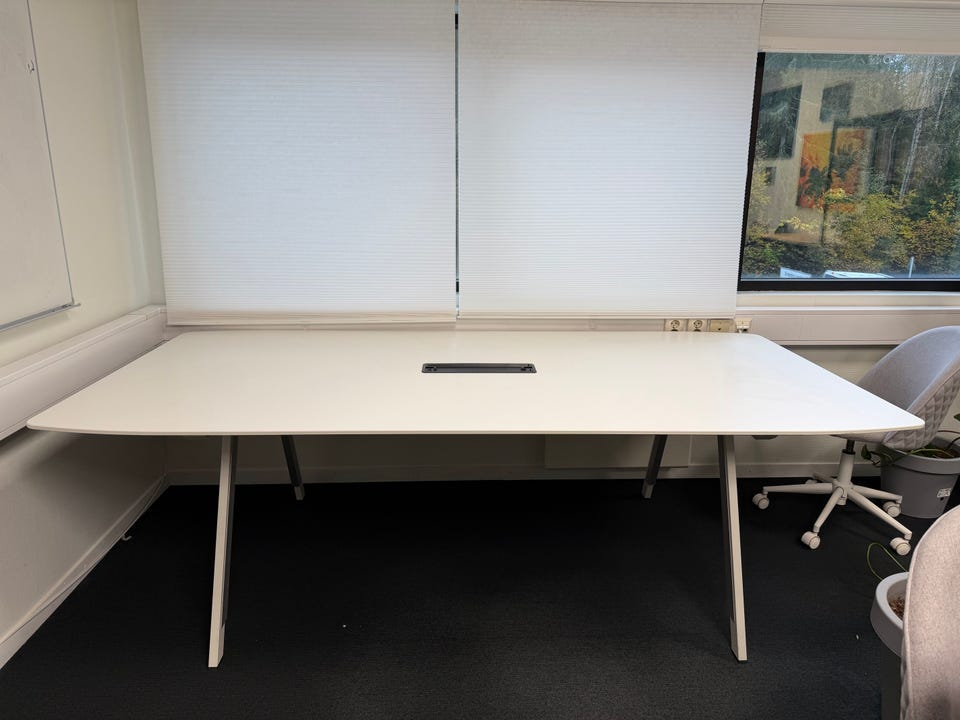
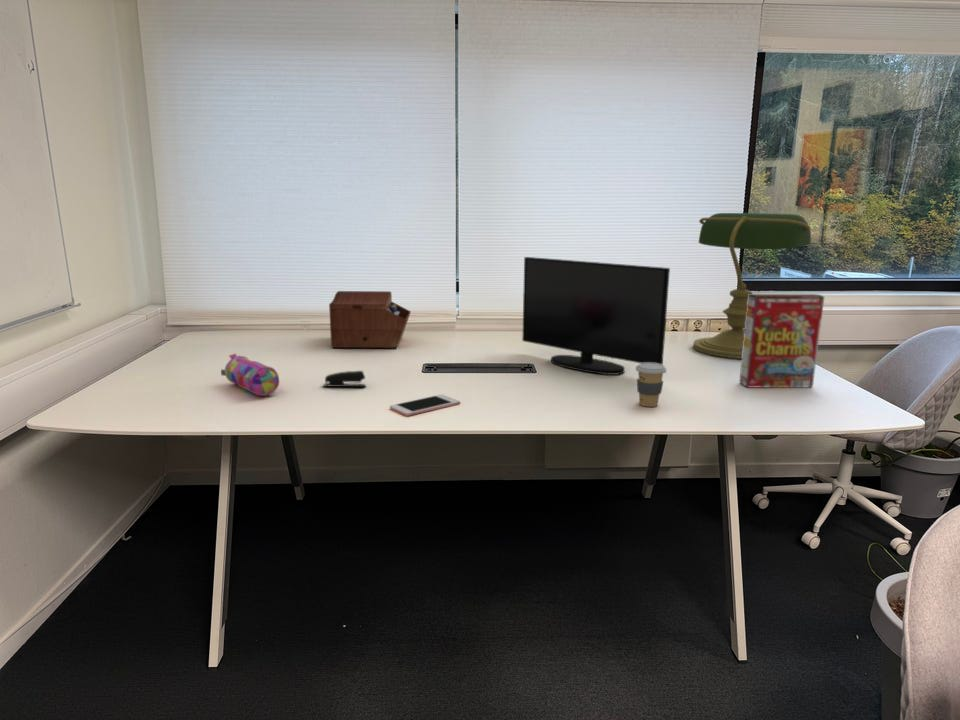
+ cereal box [738,293,825,388]
+ pencil case [220,353,280,397]
+ stapler [322,370,367,388]
+ sewing box [328,290,412,349]
+ desk lamp [692,212,812,360]
+ coffee cup [635,363,668,408]
+ monitor [521,256,671,376]
+ cell phone [389,393,461,417]
